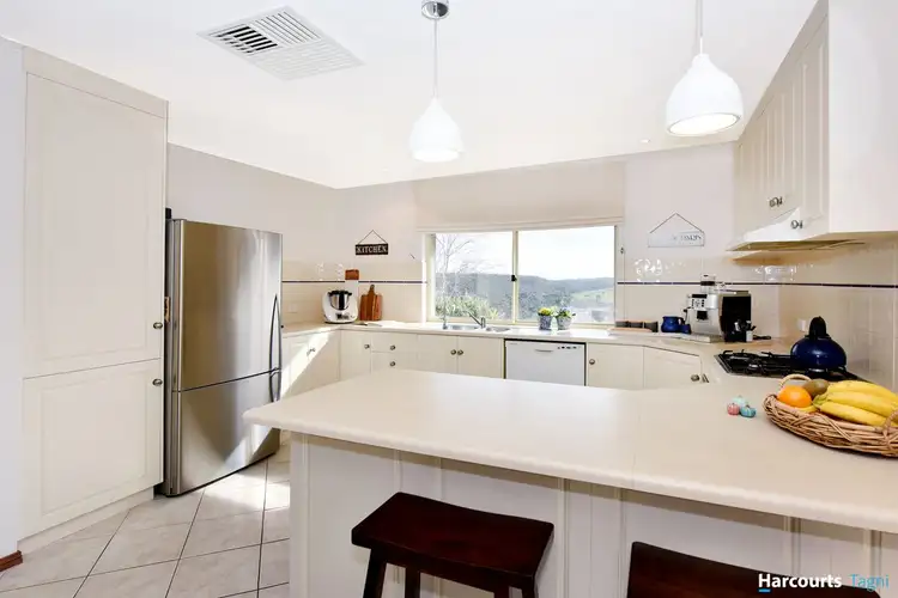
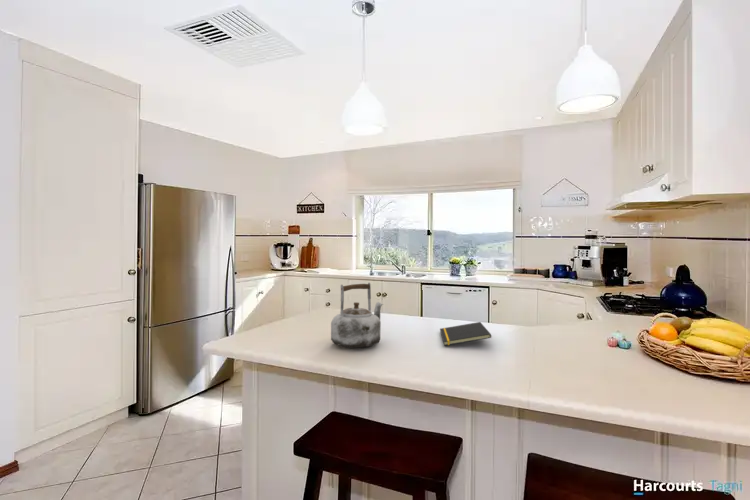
+ notepad [439,321,493,346]
+ kettle [330,282,384,349]
